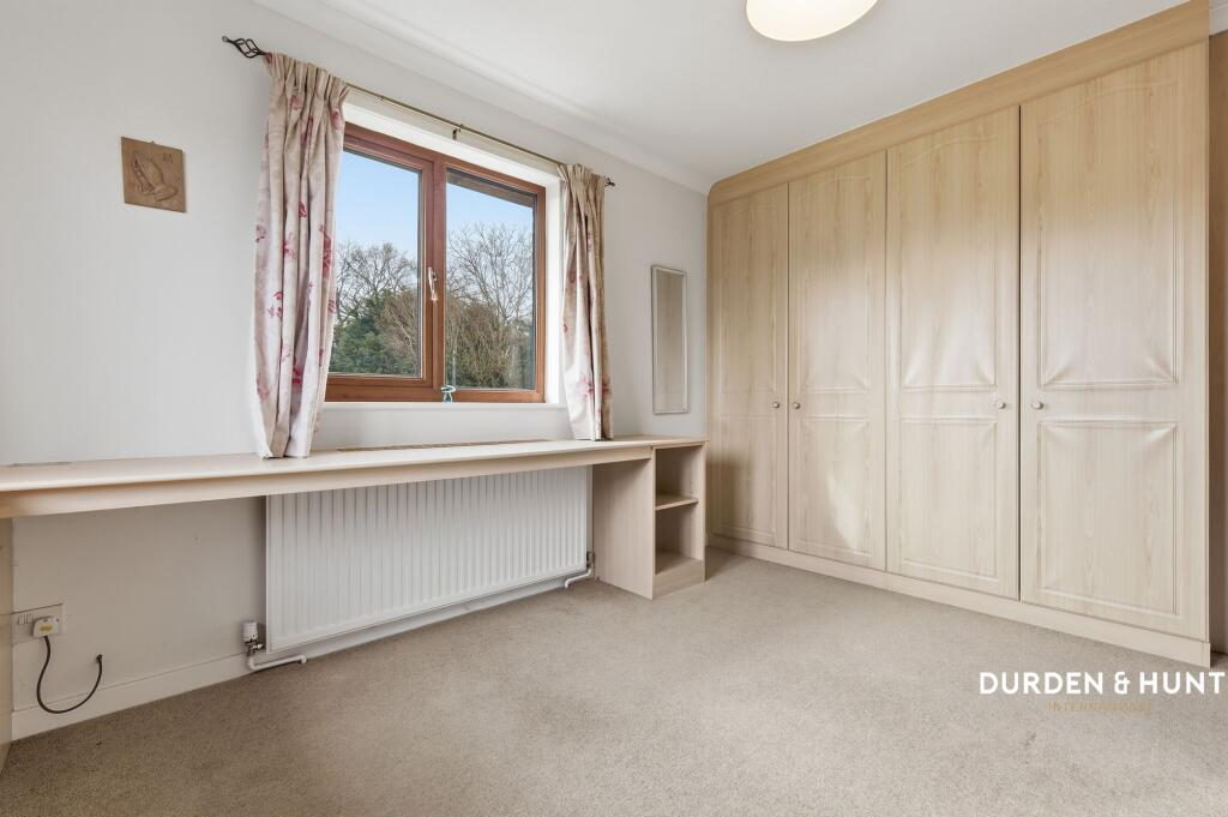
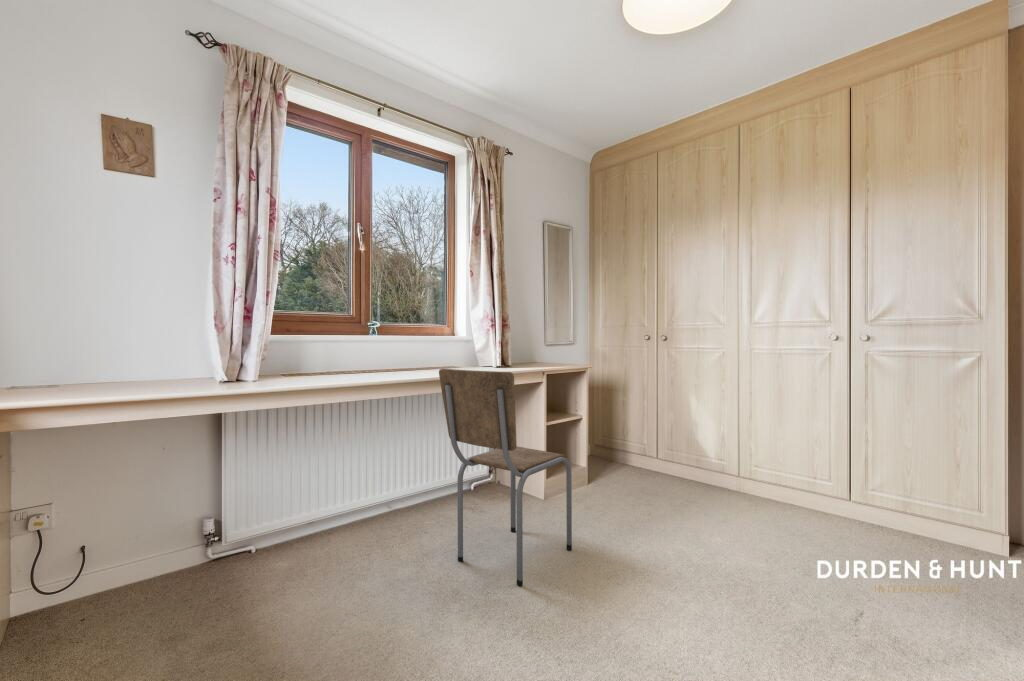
+ dining chair [438,368,573,587]
